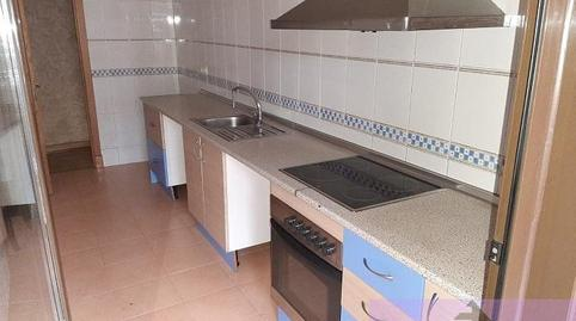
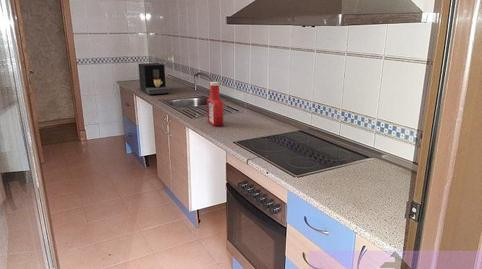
+ coffee maker [137,62,171,95]
+ soap bottle [206,81,225,127]
